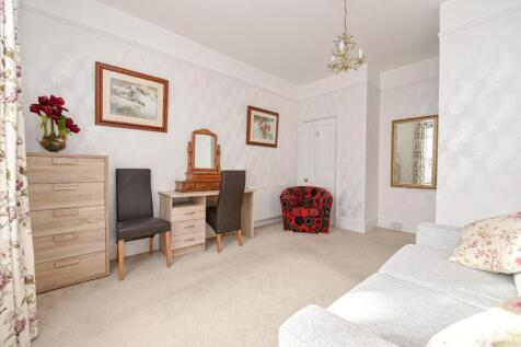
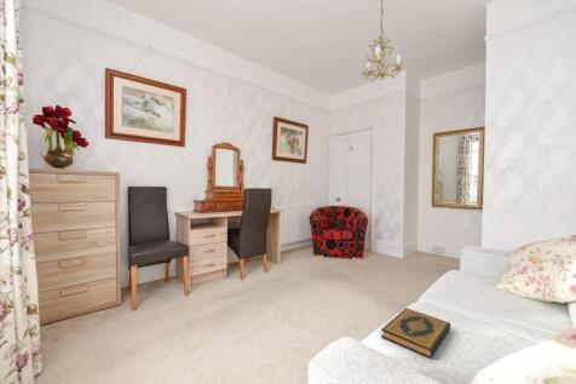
+ hardback book [380,308,451,359]
